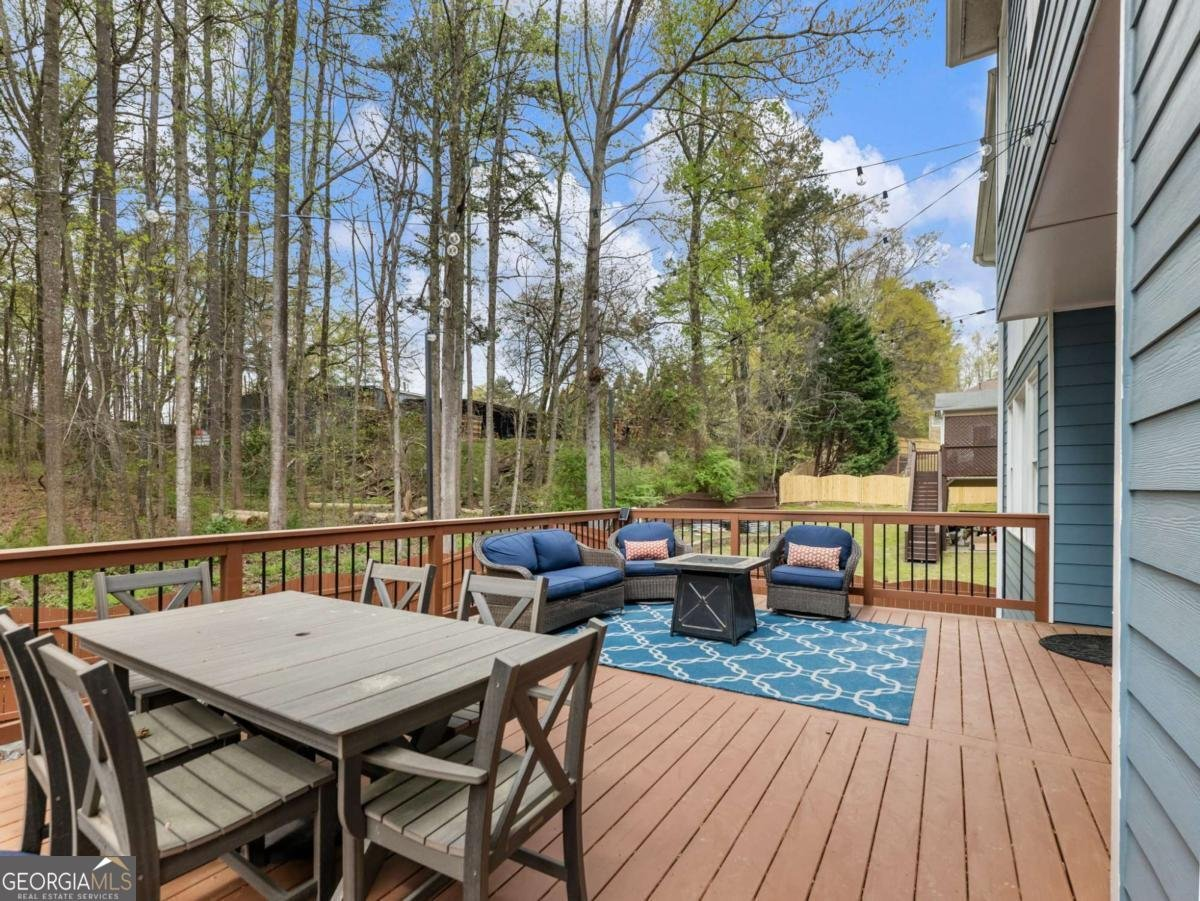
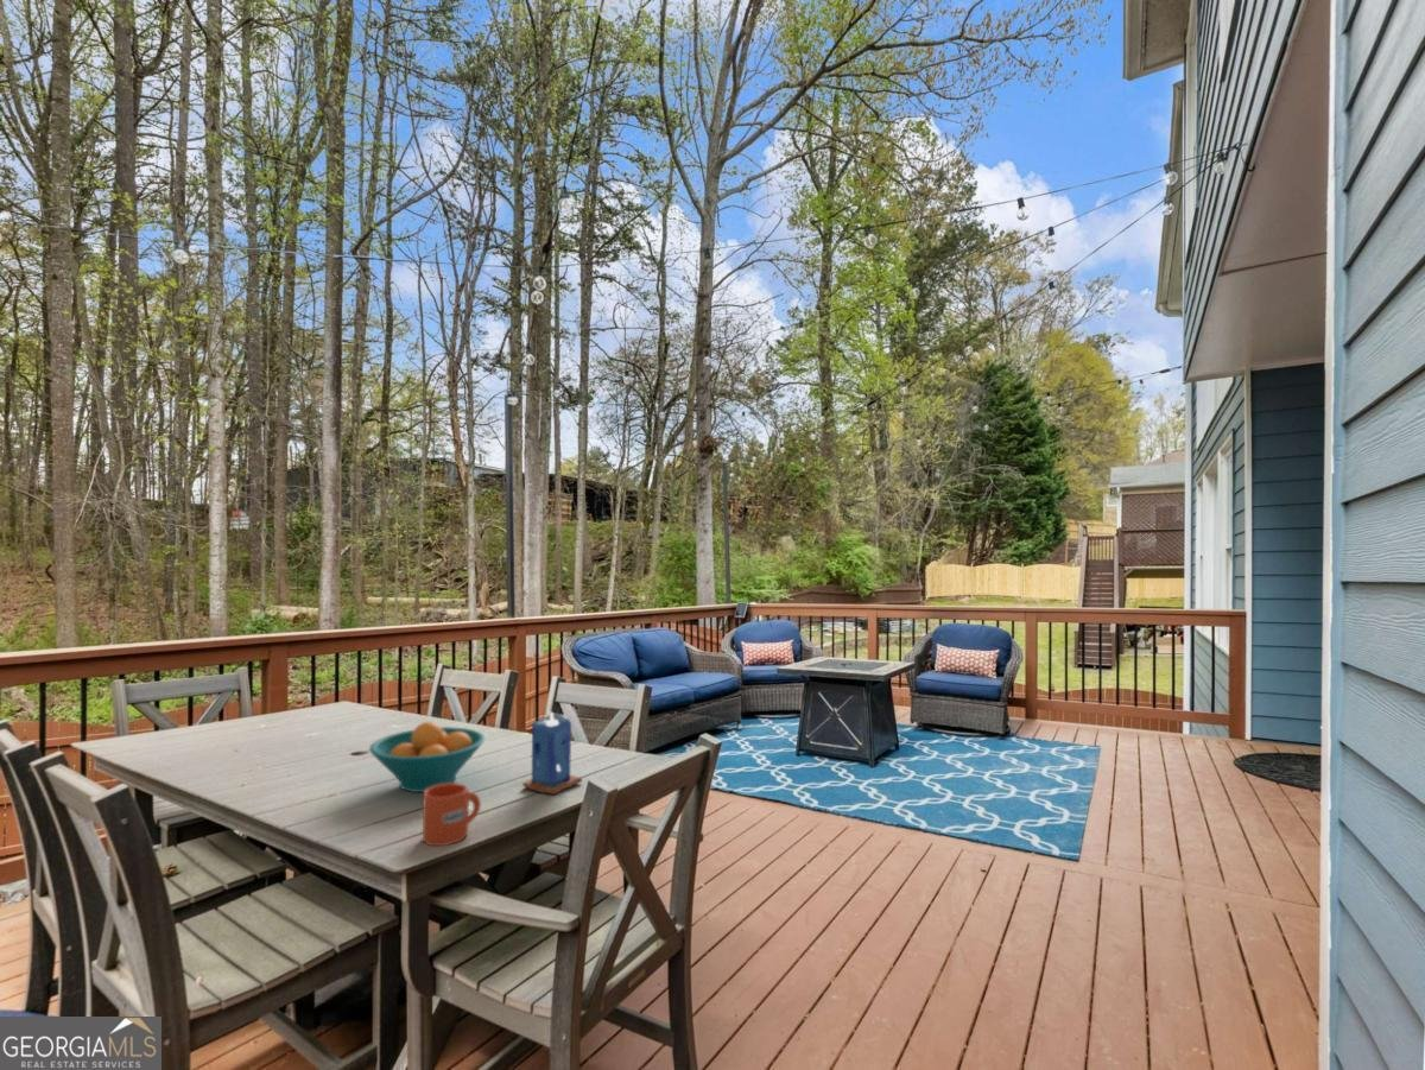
+ candle [521,710,583,796]
+ mug [422,781,482,847]
+ fruit bowl [368,721,486,793]
